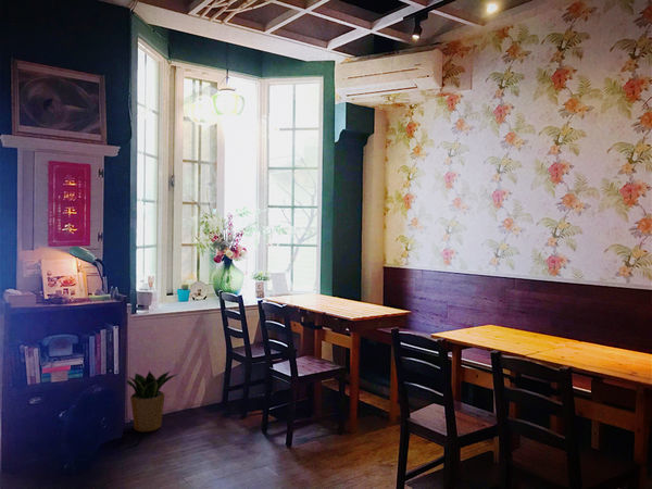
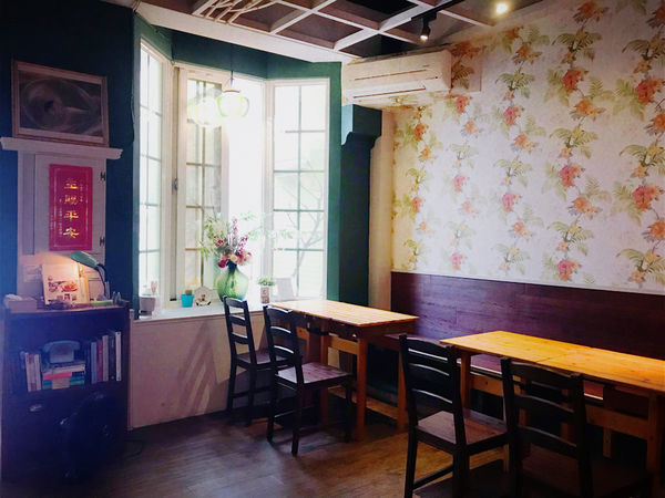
- potted plant [126,369,178,432]
